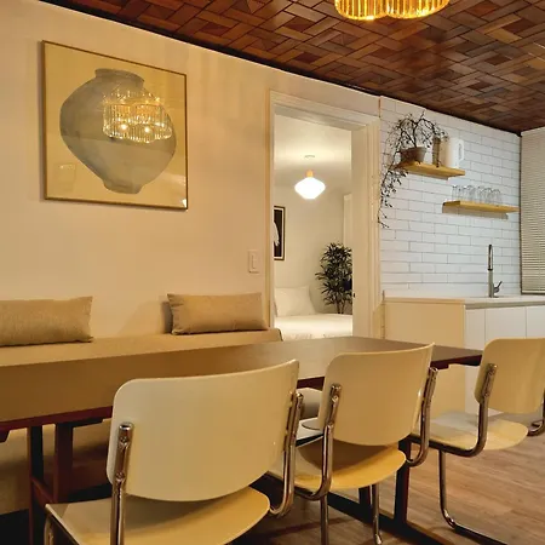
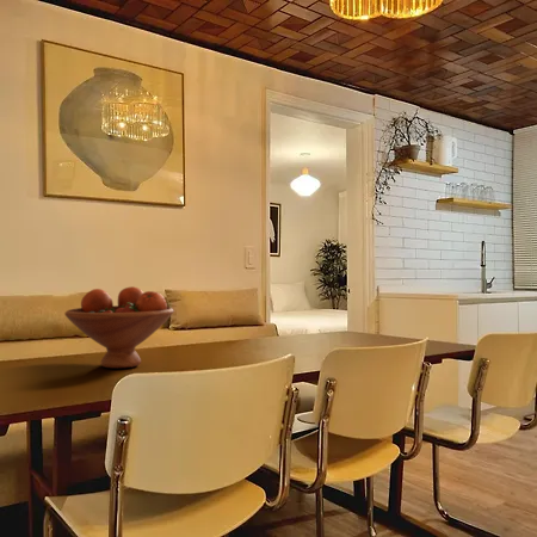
+ fruit bowl [63,285,175,369]
